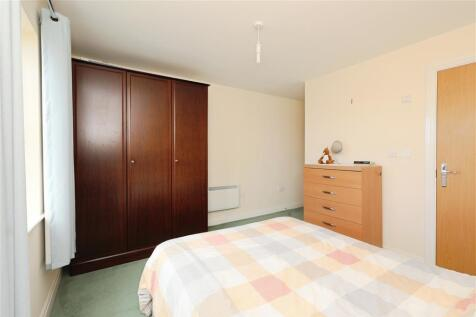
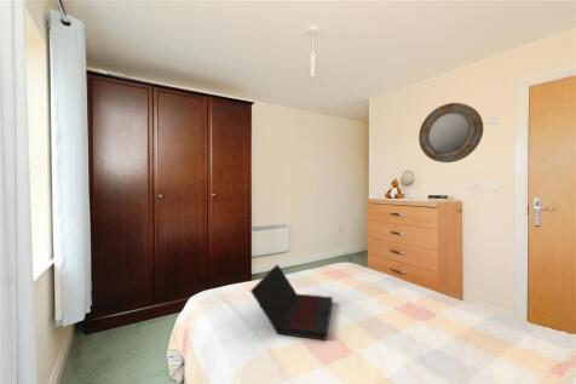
+ laptop [249,263,334,342]
+ home mirror [417,102,484,164]
